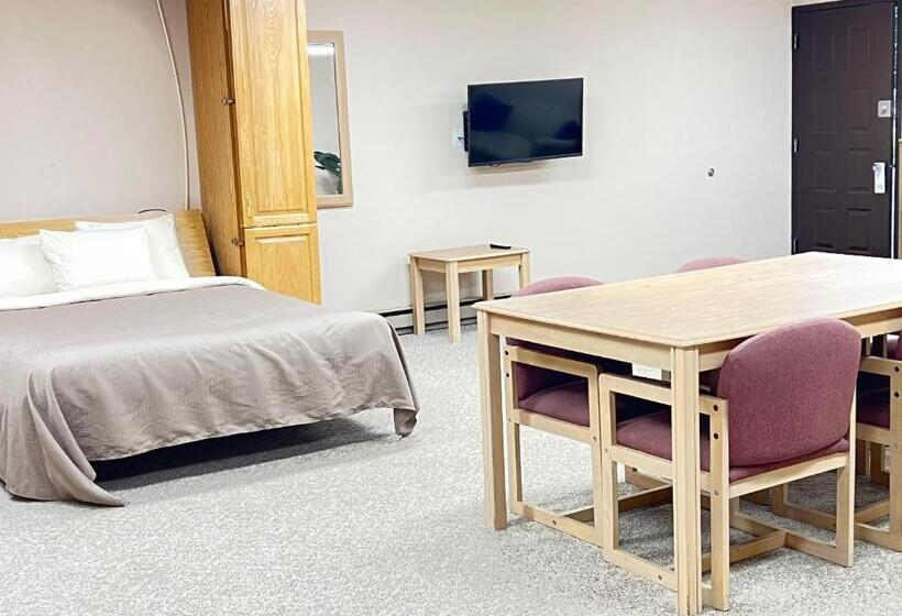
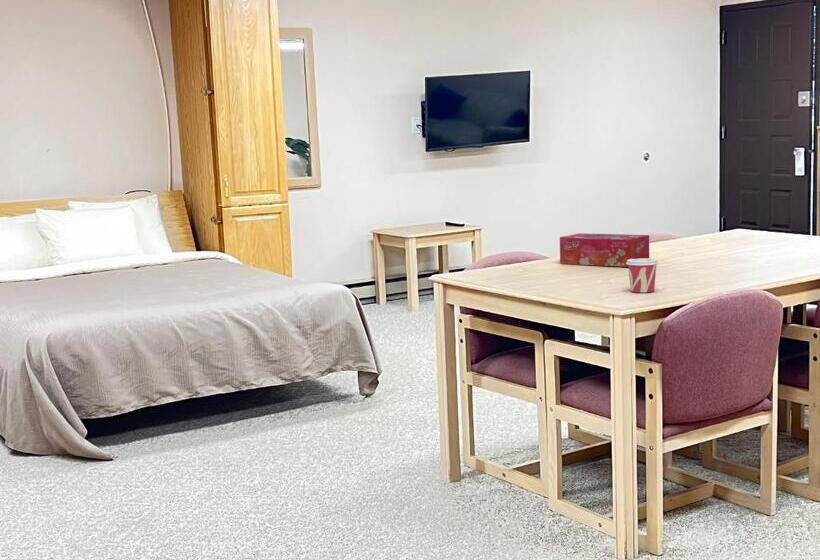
+ tissue box [559,232,650,268]
+ cup [626,258,660,293]
